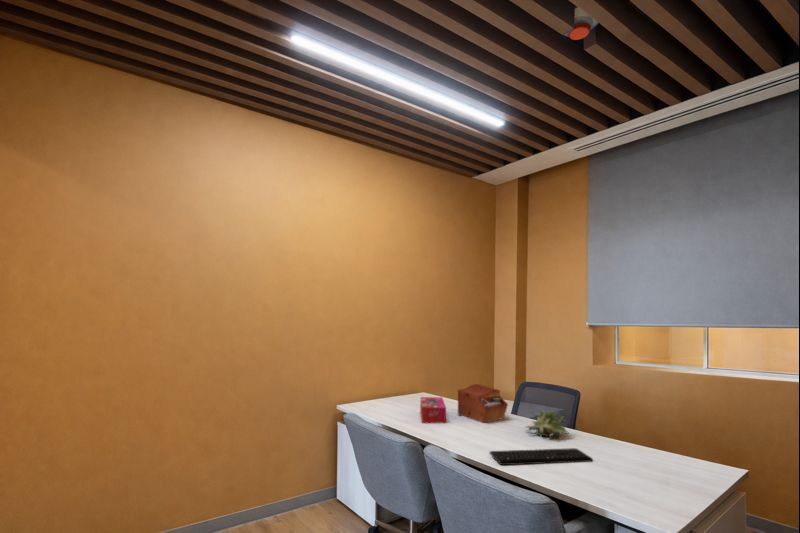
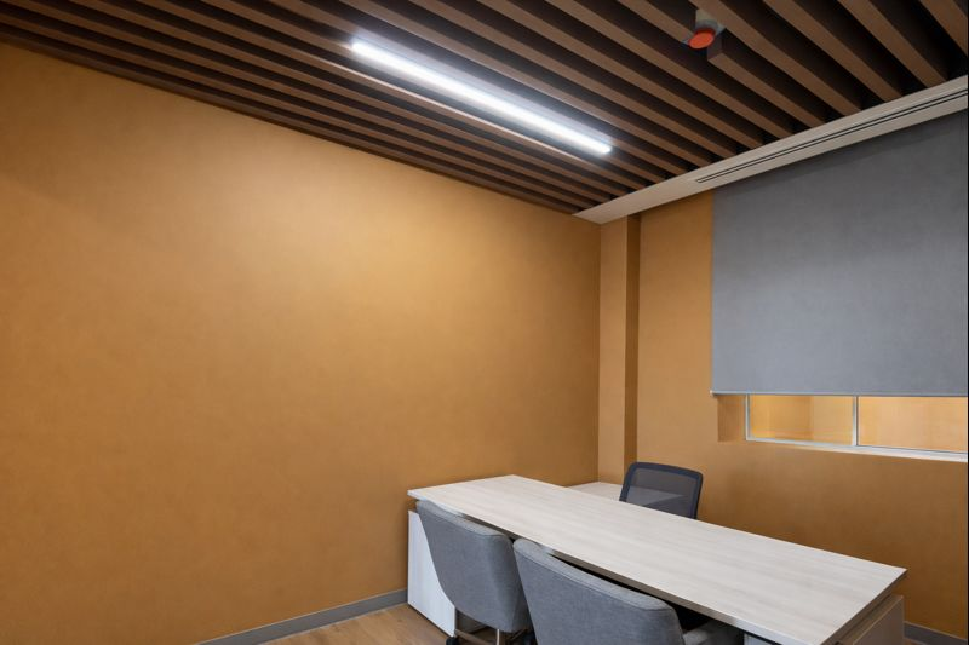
- sewing box [457,383,509,424]
- succulent plant [524,408,571,438]
- tissue box [419,396,447,424]
- keyboard [489,447,594,466]
